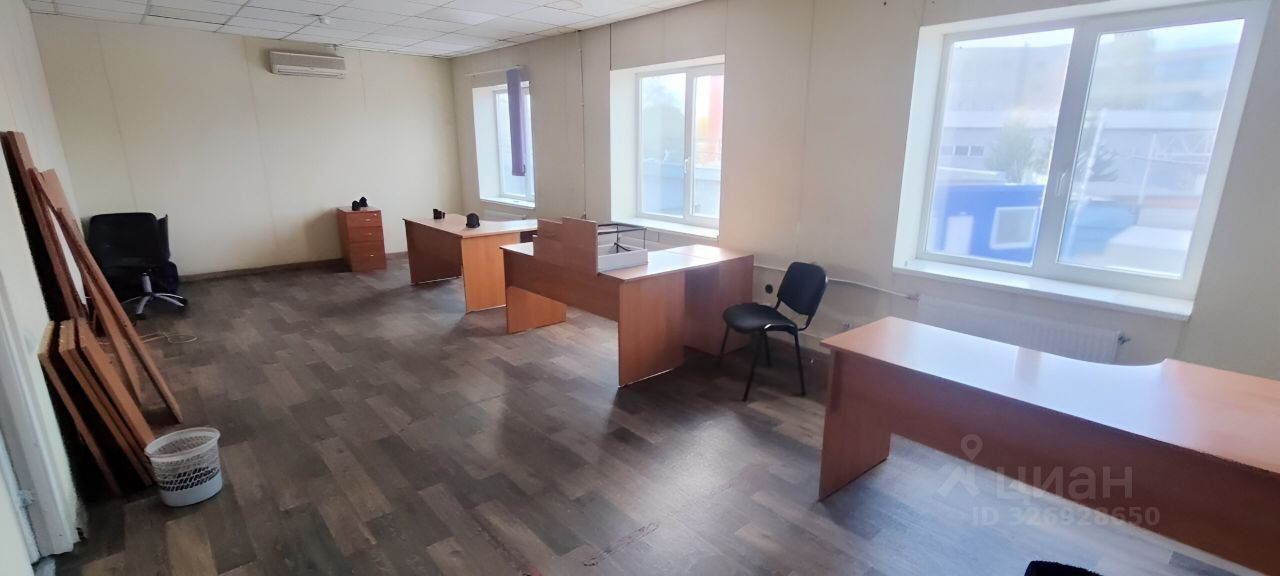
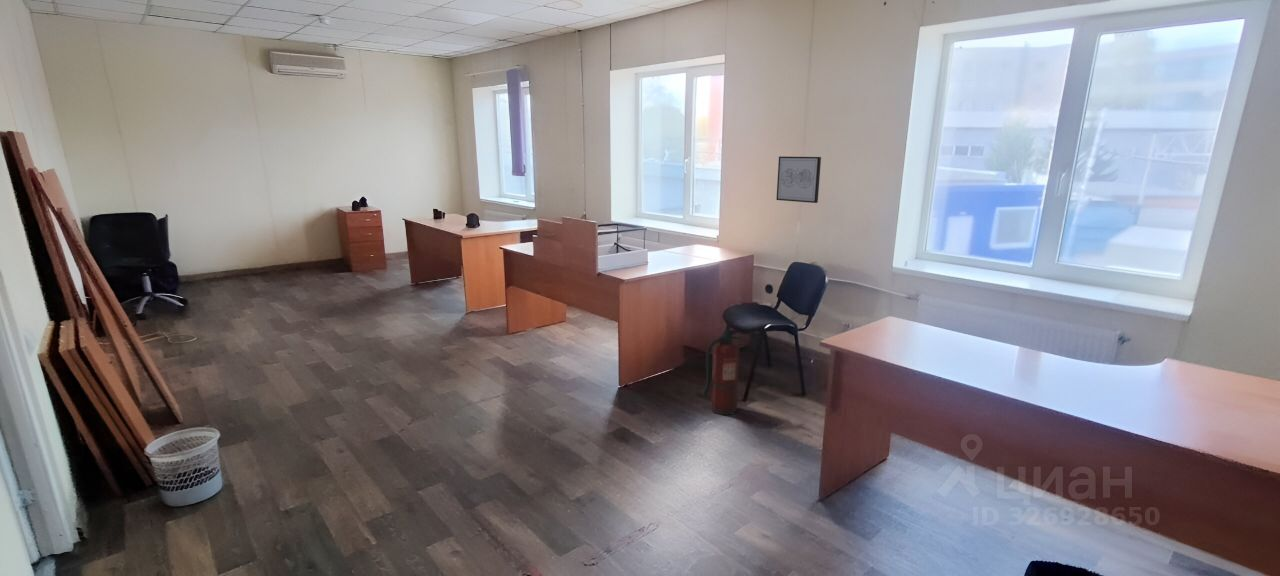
+ wall art [776,156,822,204]
+ fire extinguisher [700,328,743,416]
